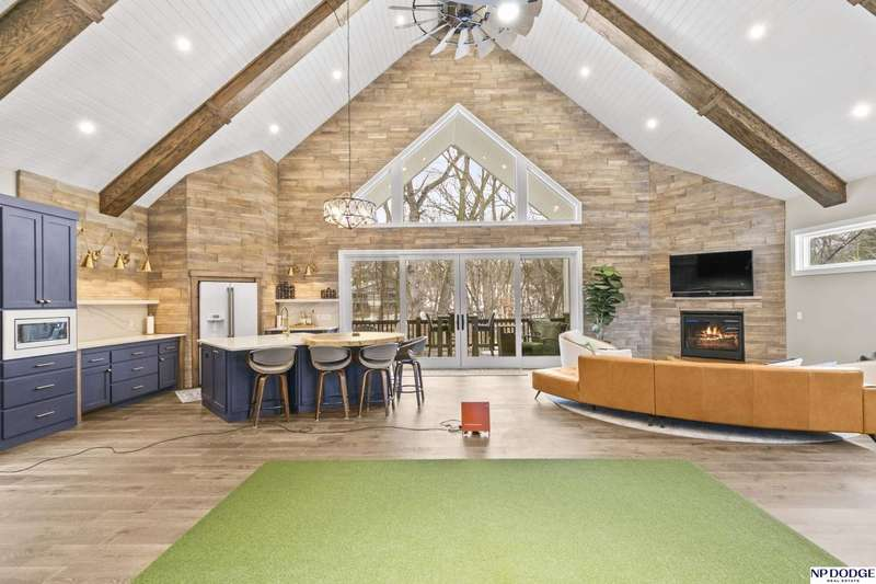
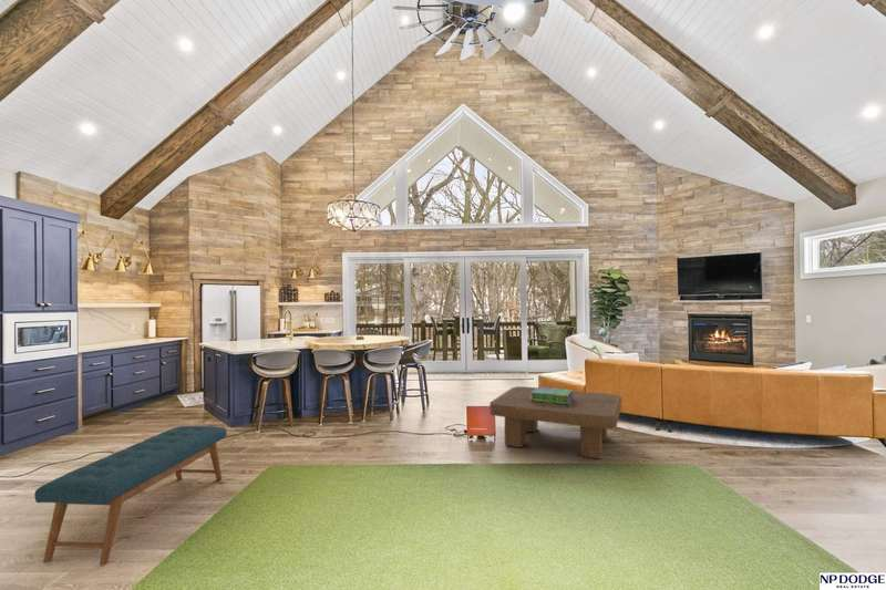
+ stack of books [530,386,575,406]
+ bench [33,425,228,567]
+ coffee table [488,385,622,460]
